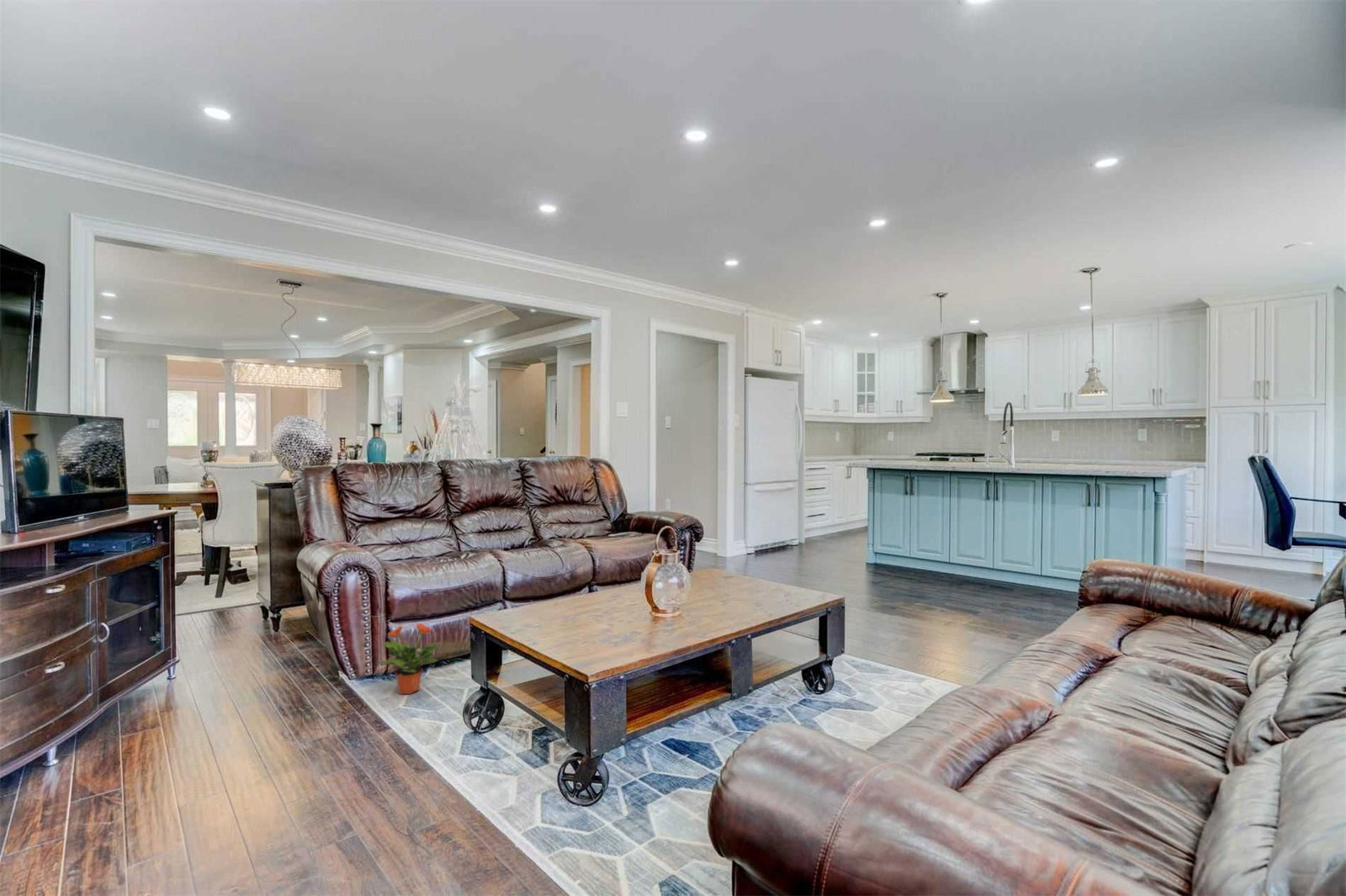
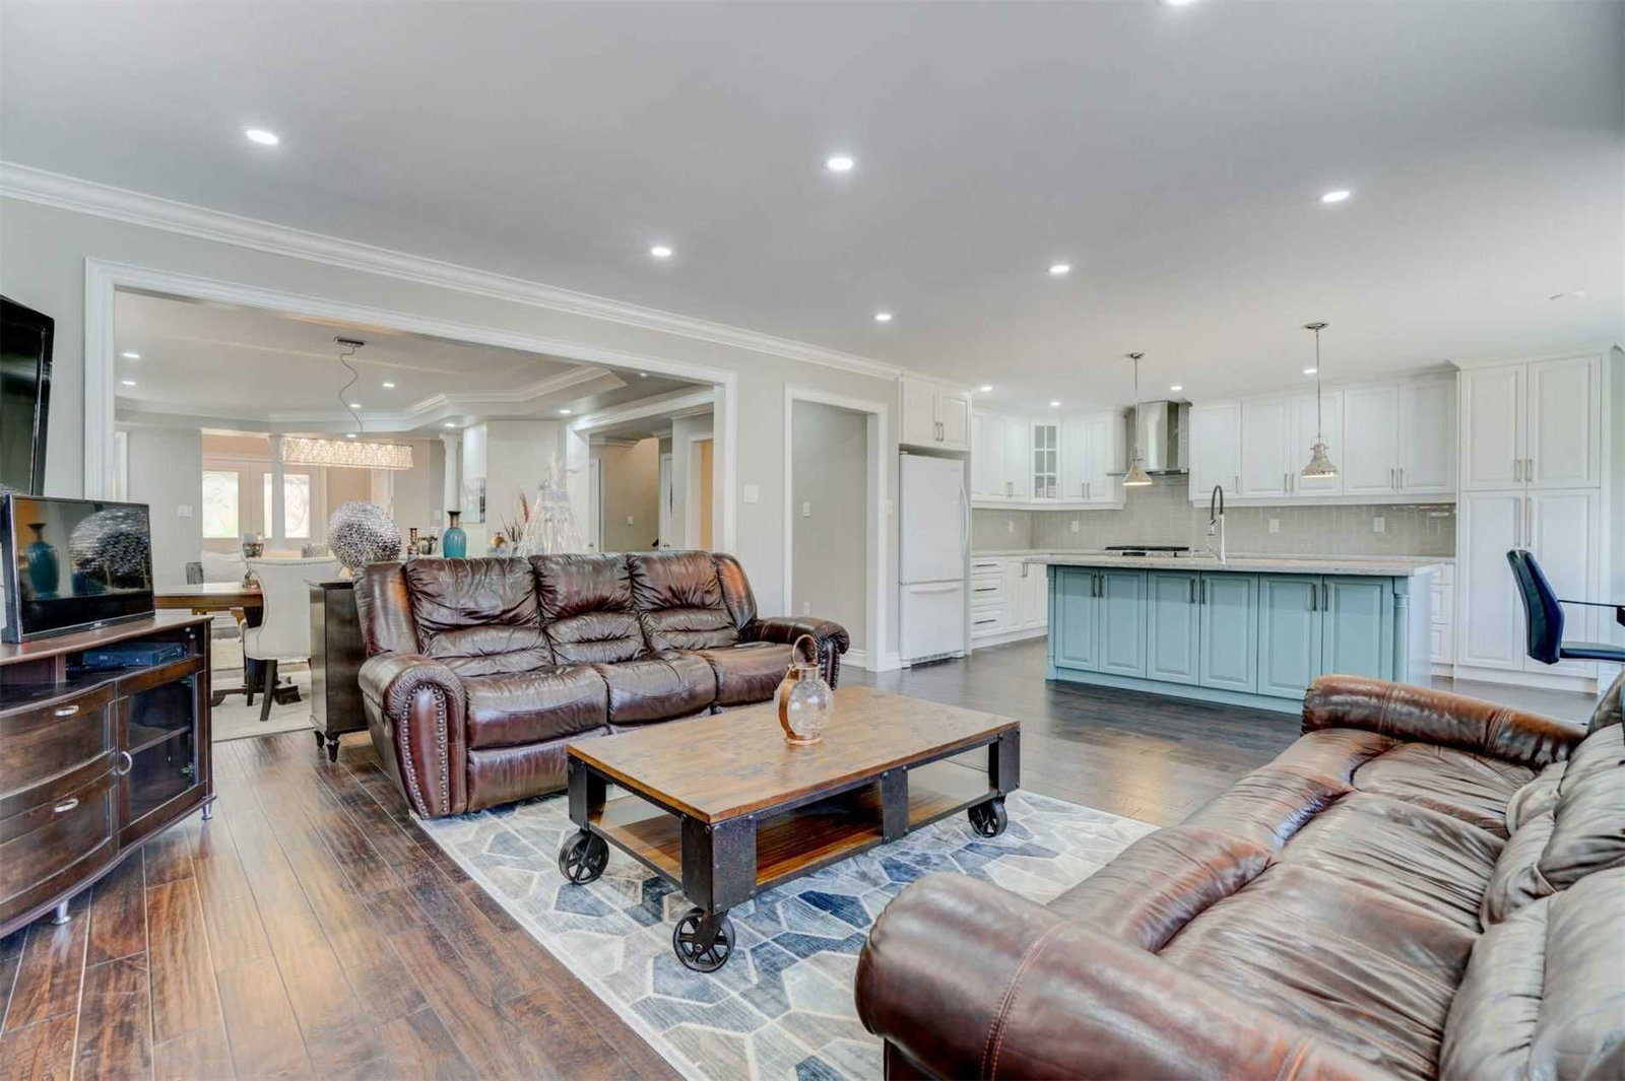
- potted plant [375,623,441,695]
